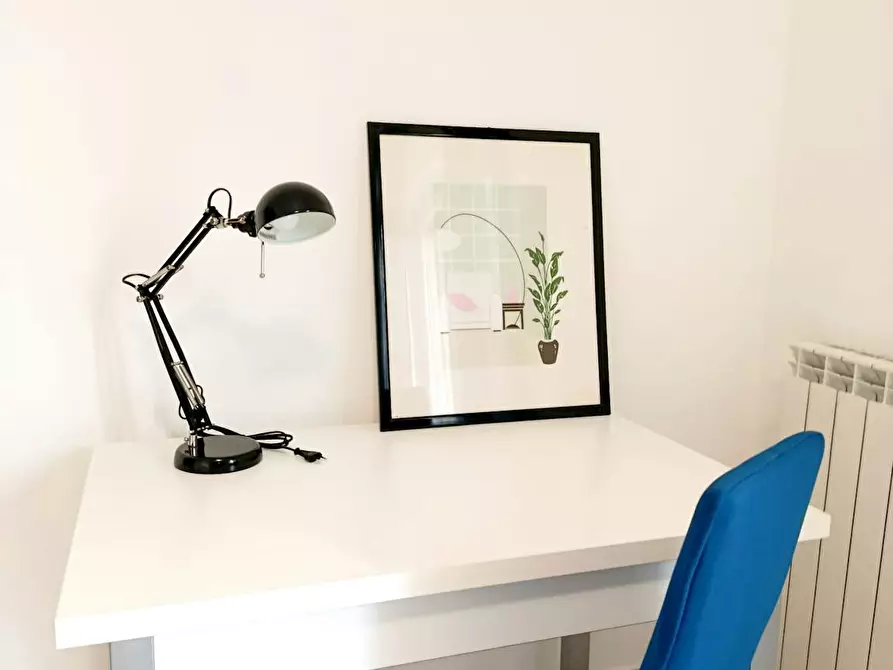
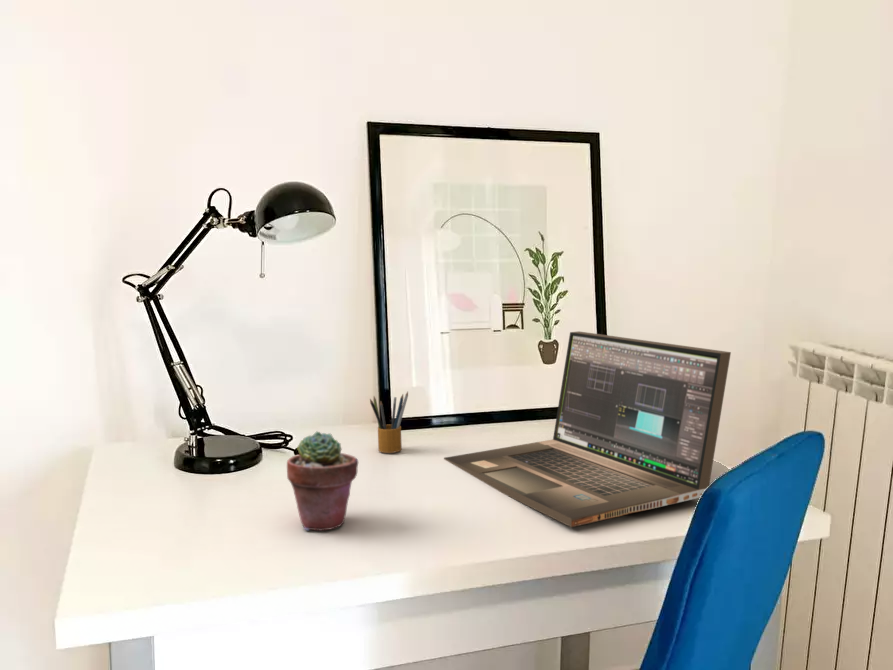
+ potted succulent [286,430,359,532]
+ laptop [443,330,732,528]
+ pencil box [369,391,409,454]
